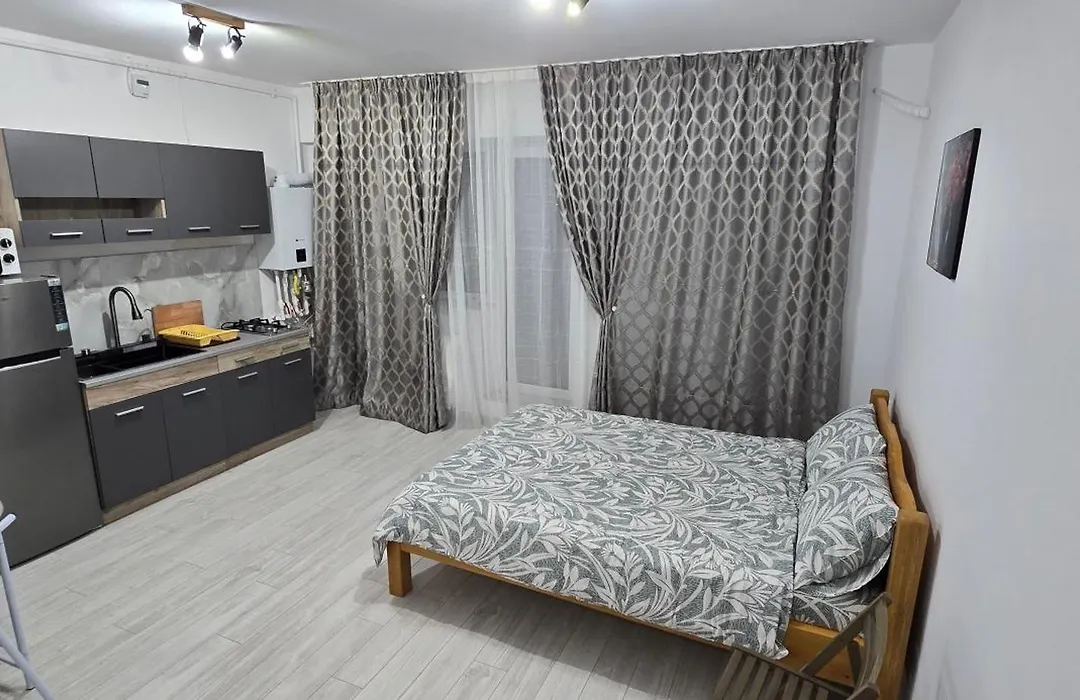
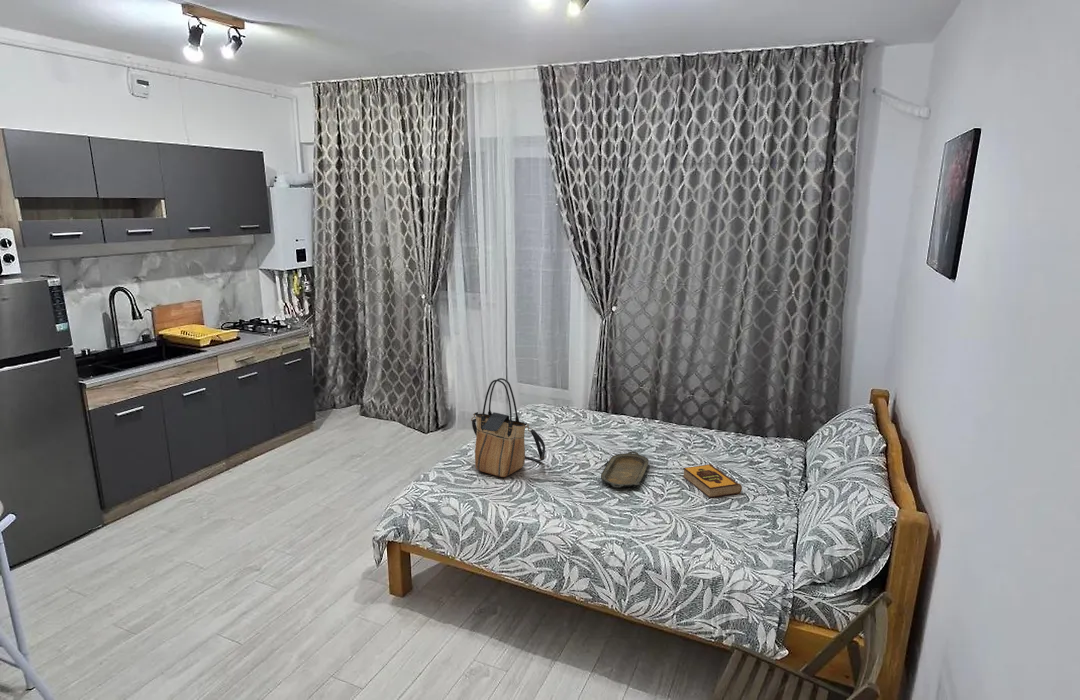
+ hardback book [682,463,743,499]
+ serving tray [600,451,650,489]
+ tote bag [470,377,546,478]
